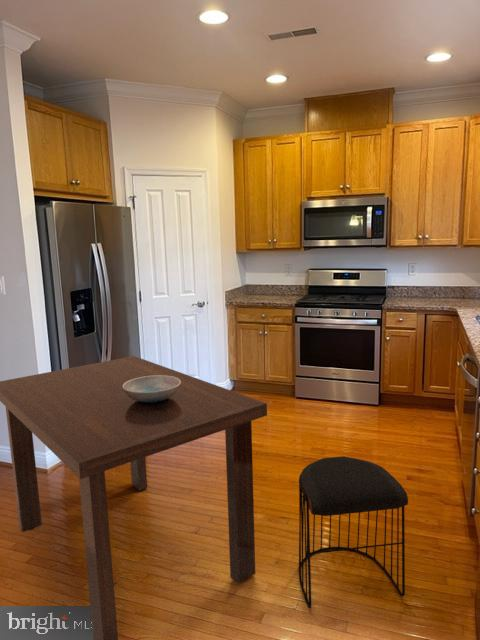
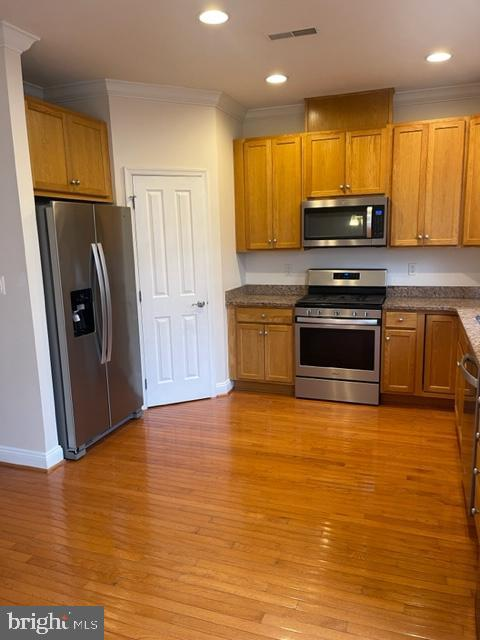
- dining table [0,355,268,640]
- dish [123,375,181,403]
- stool [297,455,409,609]
